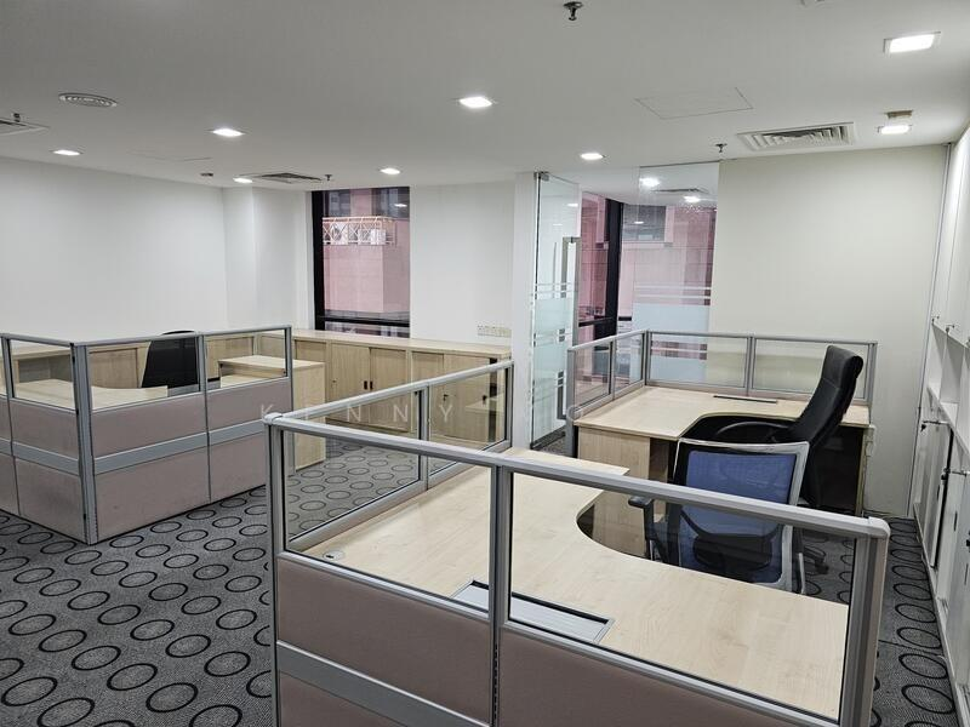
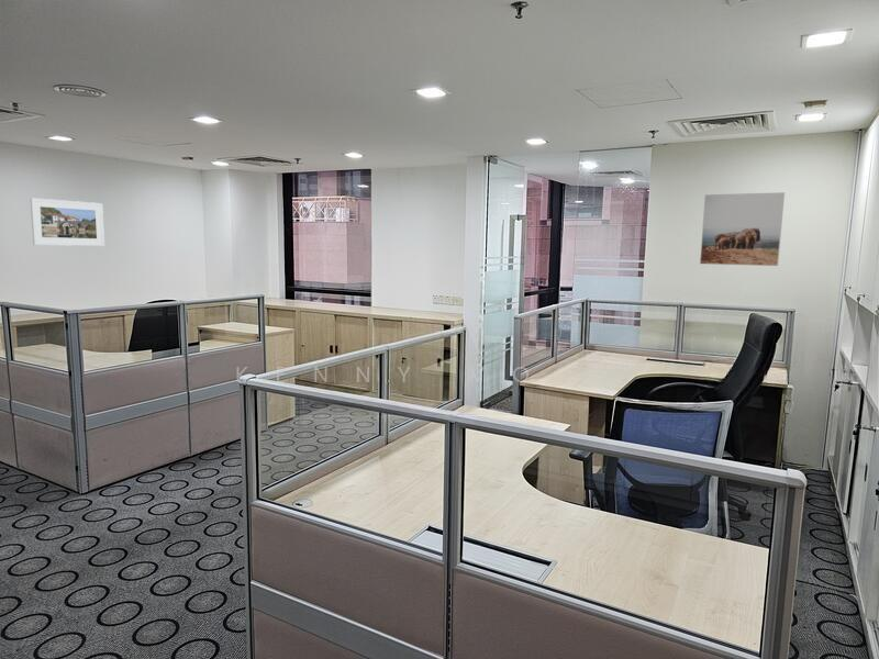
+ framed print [699,191,786,267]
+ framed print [30,197,105,247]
